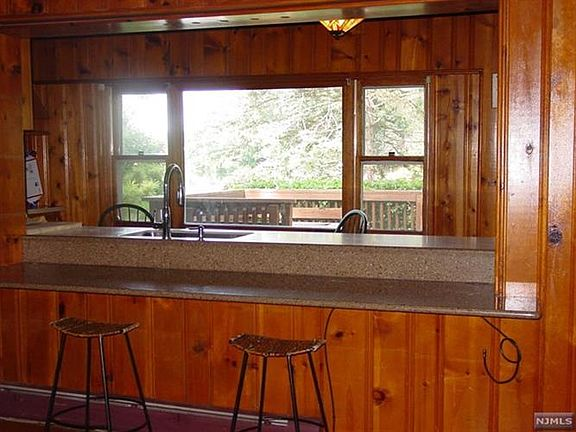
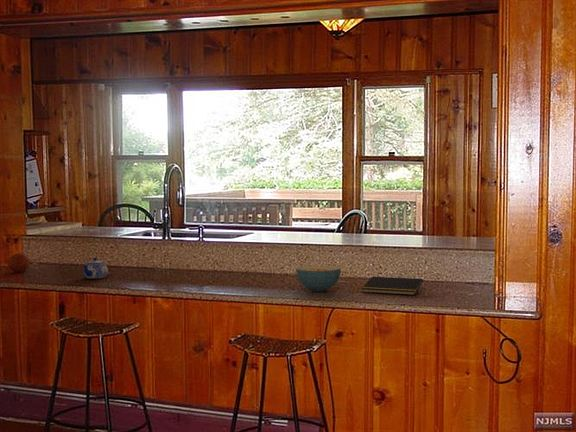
+ cereal bowl [295,265,342,292]
+ notepad [361,276,424,296]
+ teapot [82,257,109,280]
+ fruit [7,252,31,273]
